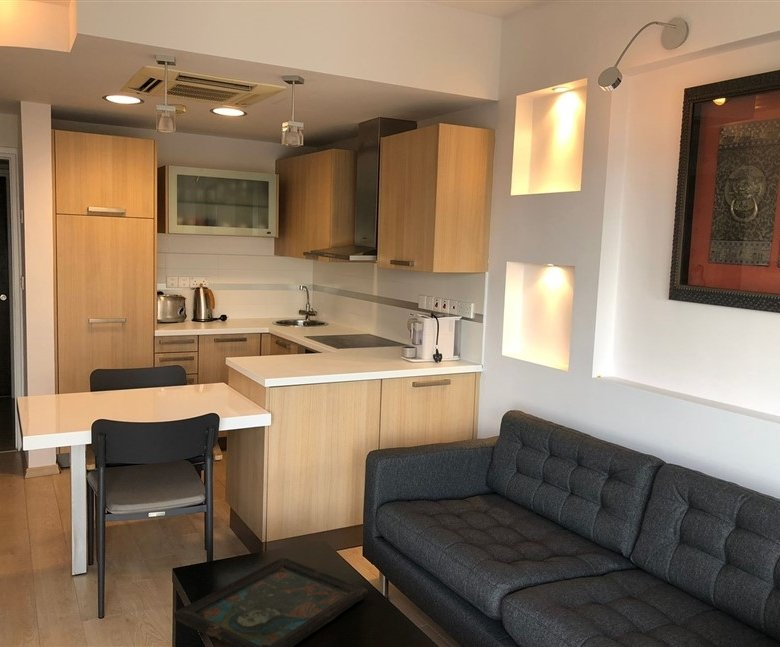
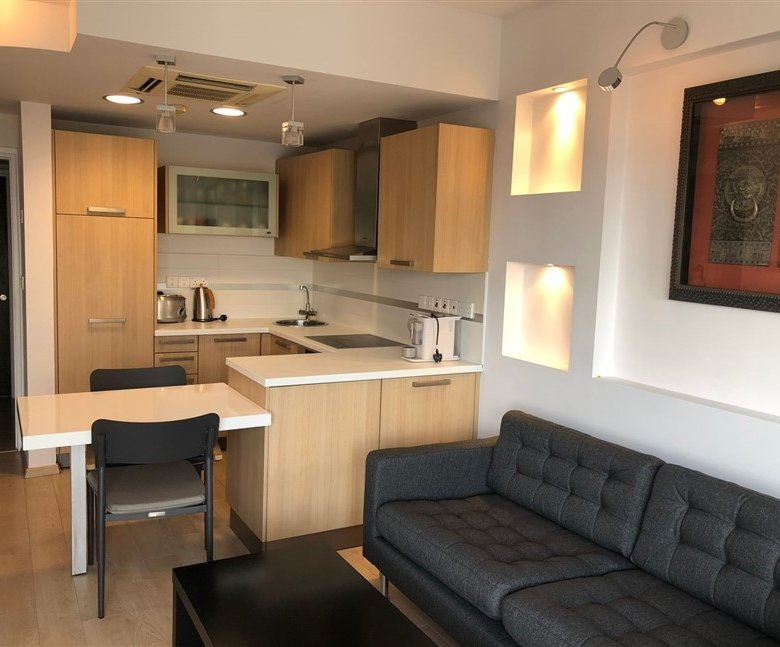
- decorative tray [173,557,369,647]
